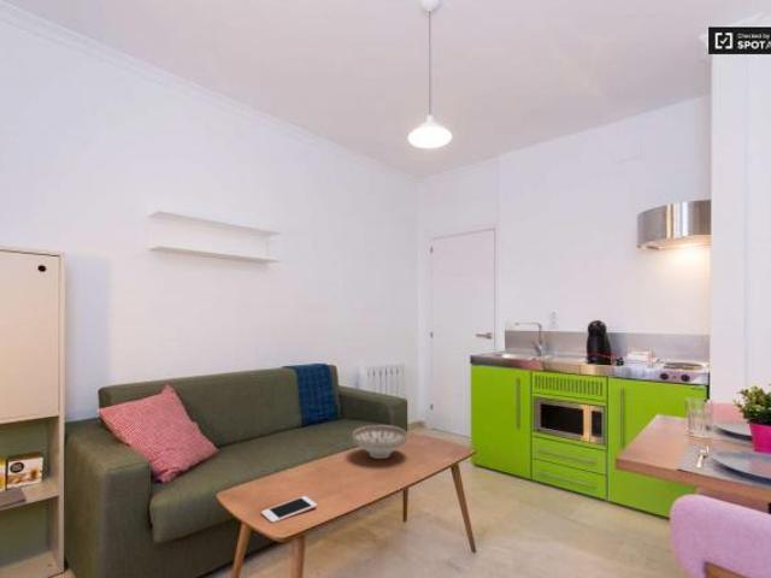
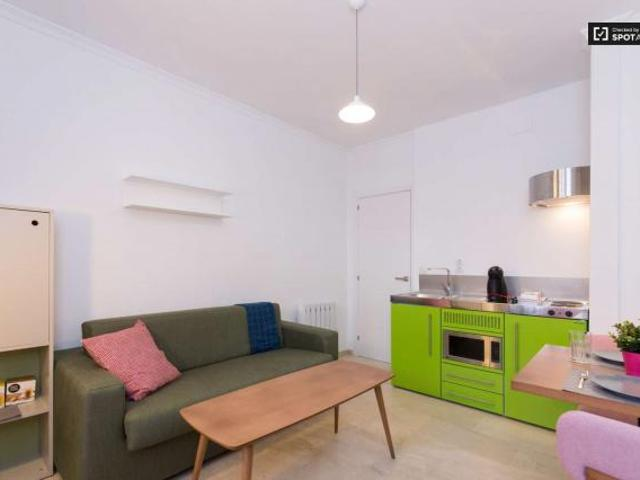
- cell phone [260,495,318,524]
- decorative bowl [352,424,408,460]
